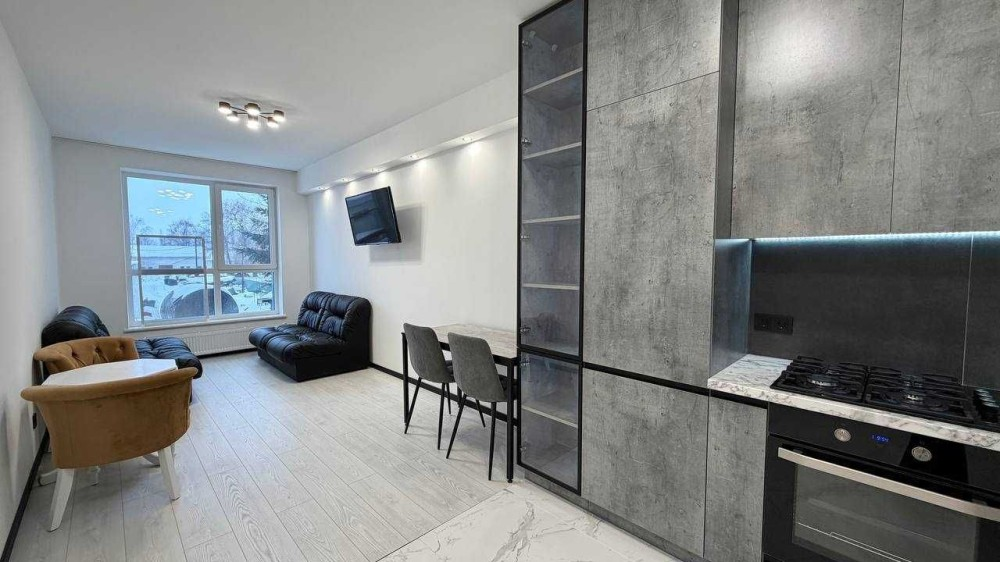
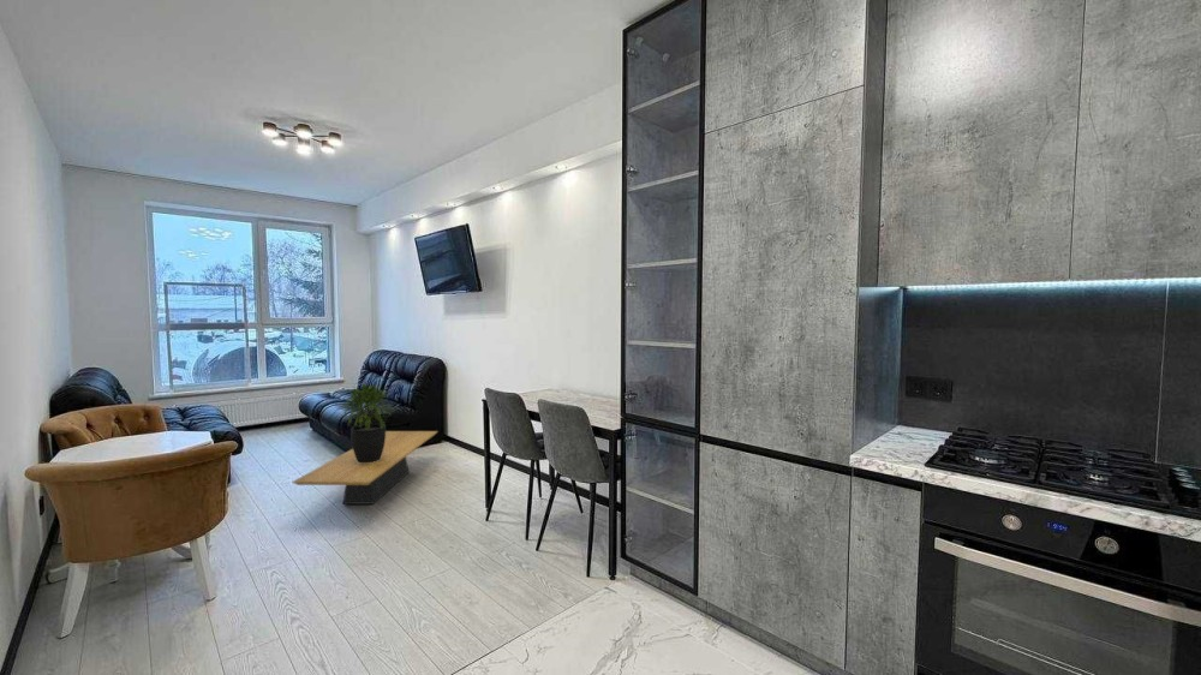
+ coffee table [292,430,440,506]
+ potted plant [340,382,398,462]
